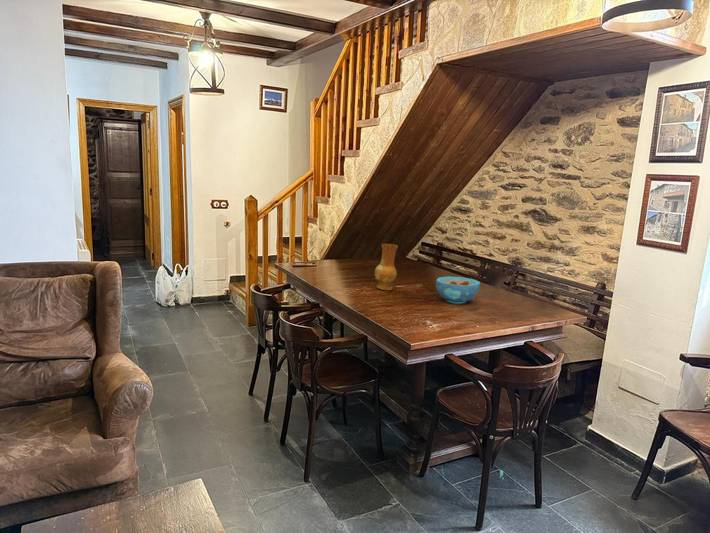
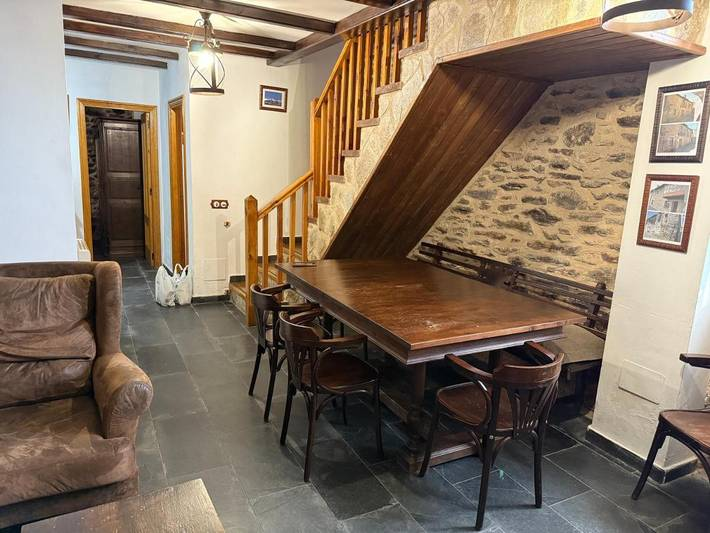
- bowl [435,276,481,305]
- ceramic jug [374,243,399,291]
